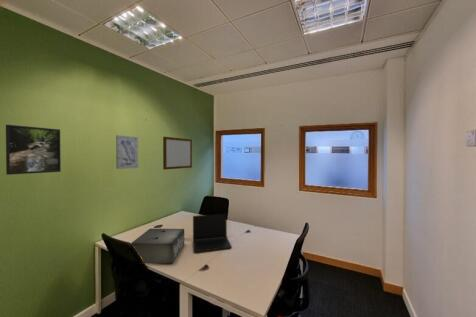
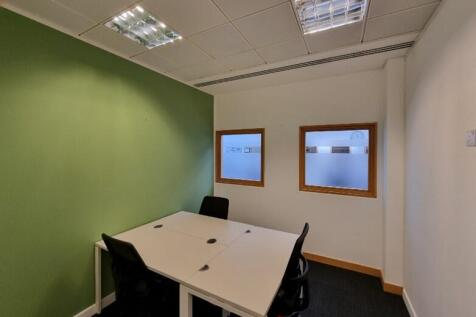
- speaker [130,228,185,265]
- wall art [115,134,139,170]
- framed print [5,124,62,176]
- writing board [162,136,193,171]
- laptop [192,213,233,253]
